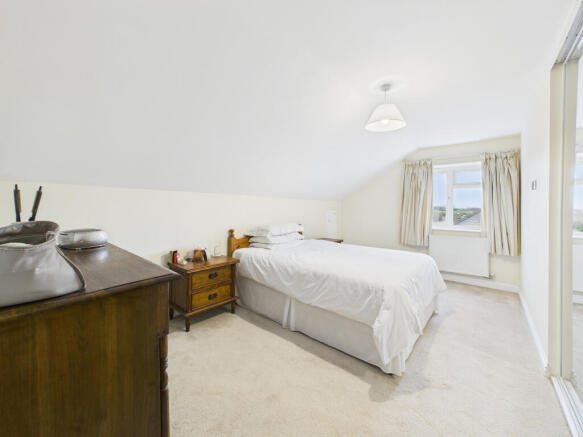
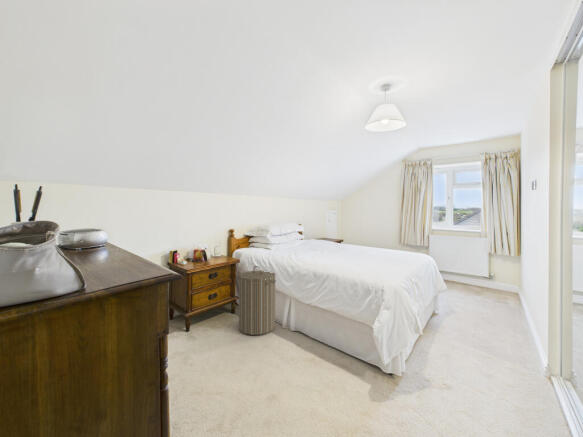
+ laundry hamper [238,265,277,336]
